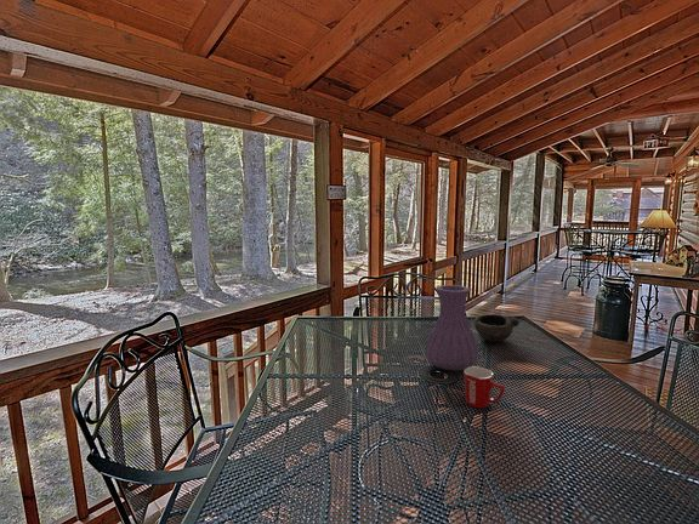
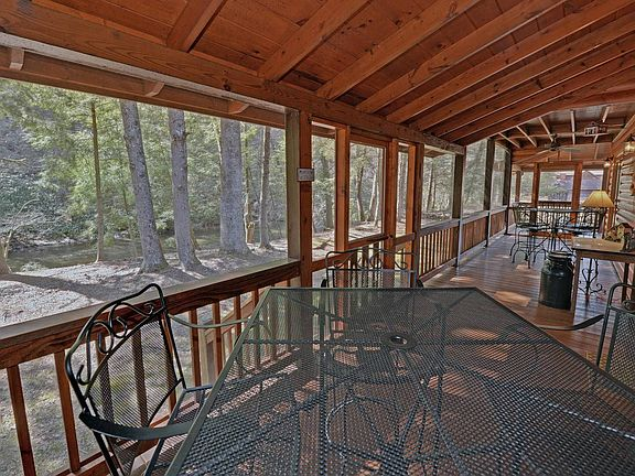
- vase [425,284,479,371]
- bowl [473,313,519,343]
- mug [462,365,506,409]
